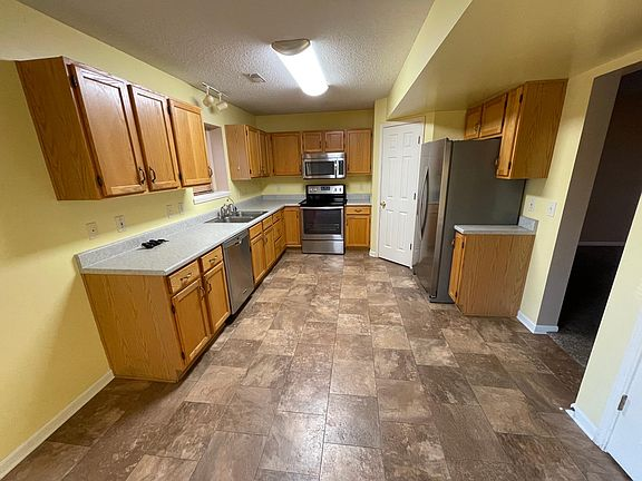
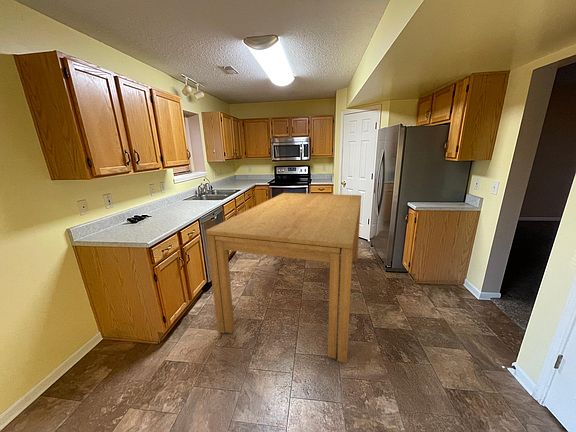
+ dining table [205,192,362,364]
